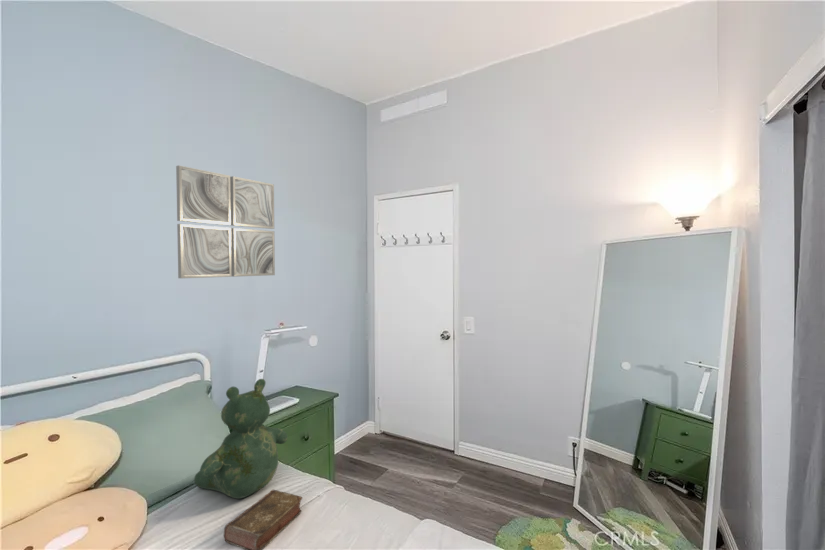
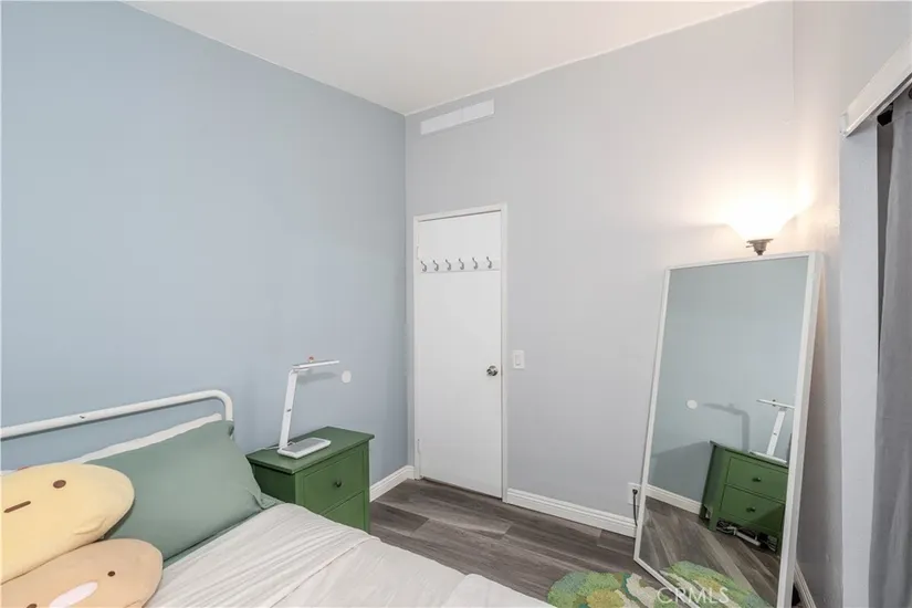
- teddy bear [193,378,288,500]
- book [223,489,303,550]
- wall art [175,164,276,279]
